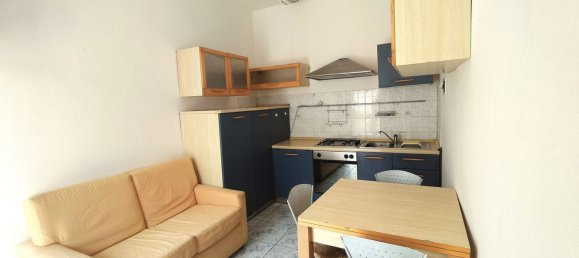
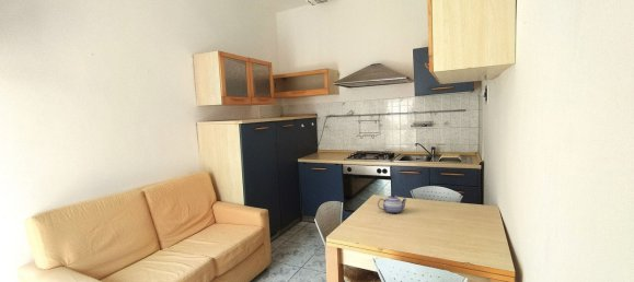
+ teapot [377,192,407,214]
